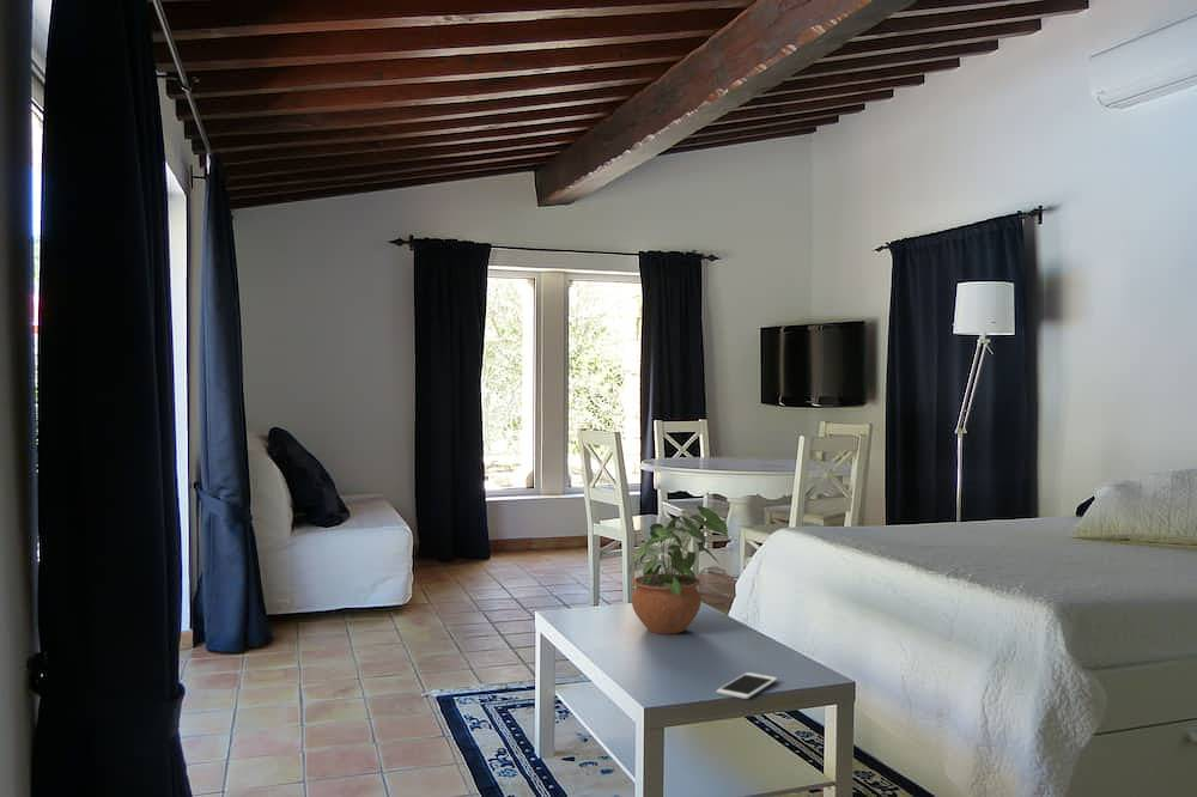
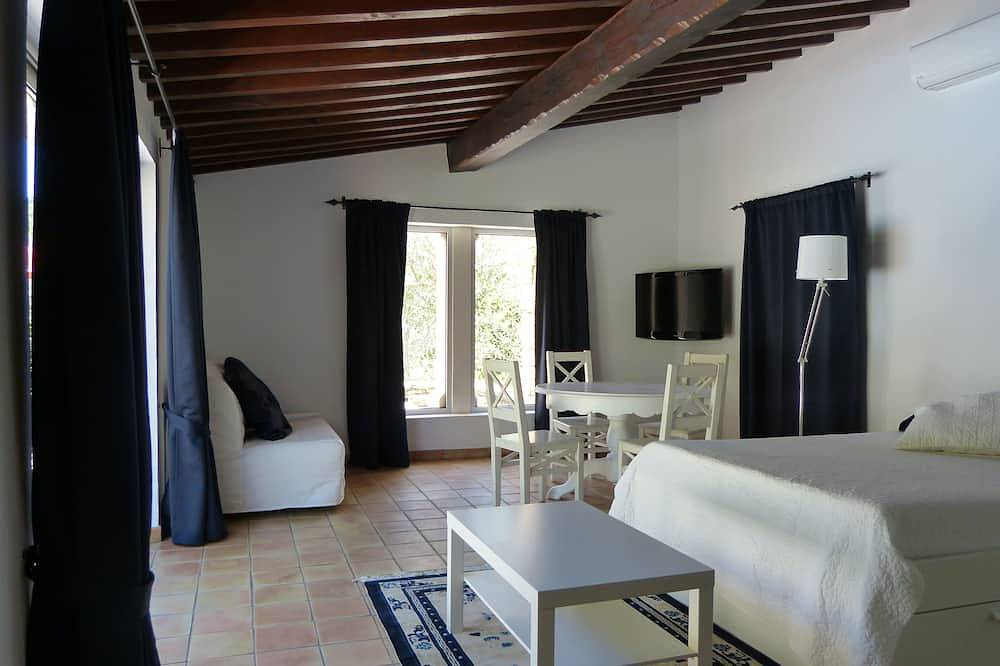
- potted plant [628,505,729,635]
- cell phone [716,671,778,700]
